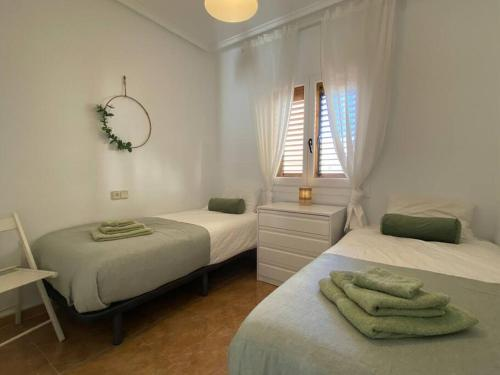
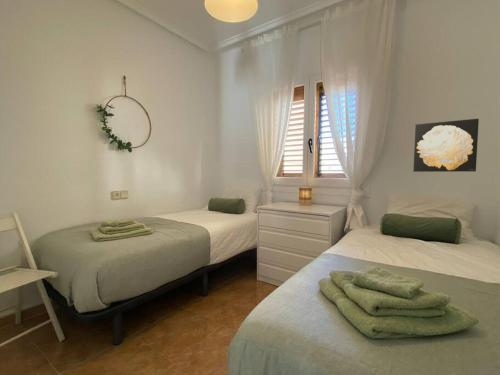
+ wall art [412,118,480,173]
